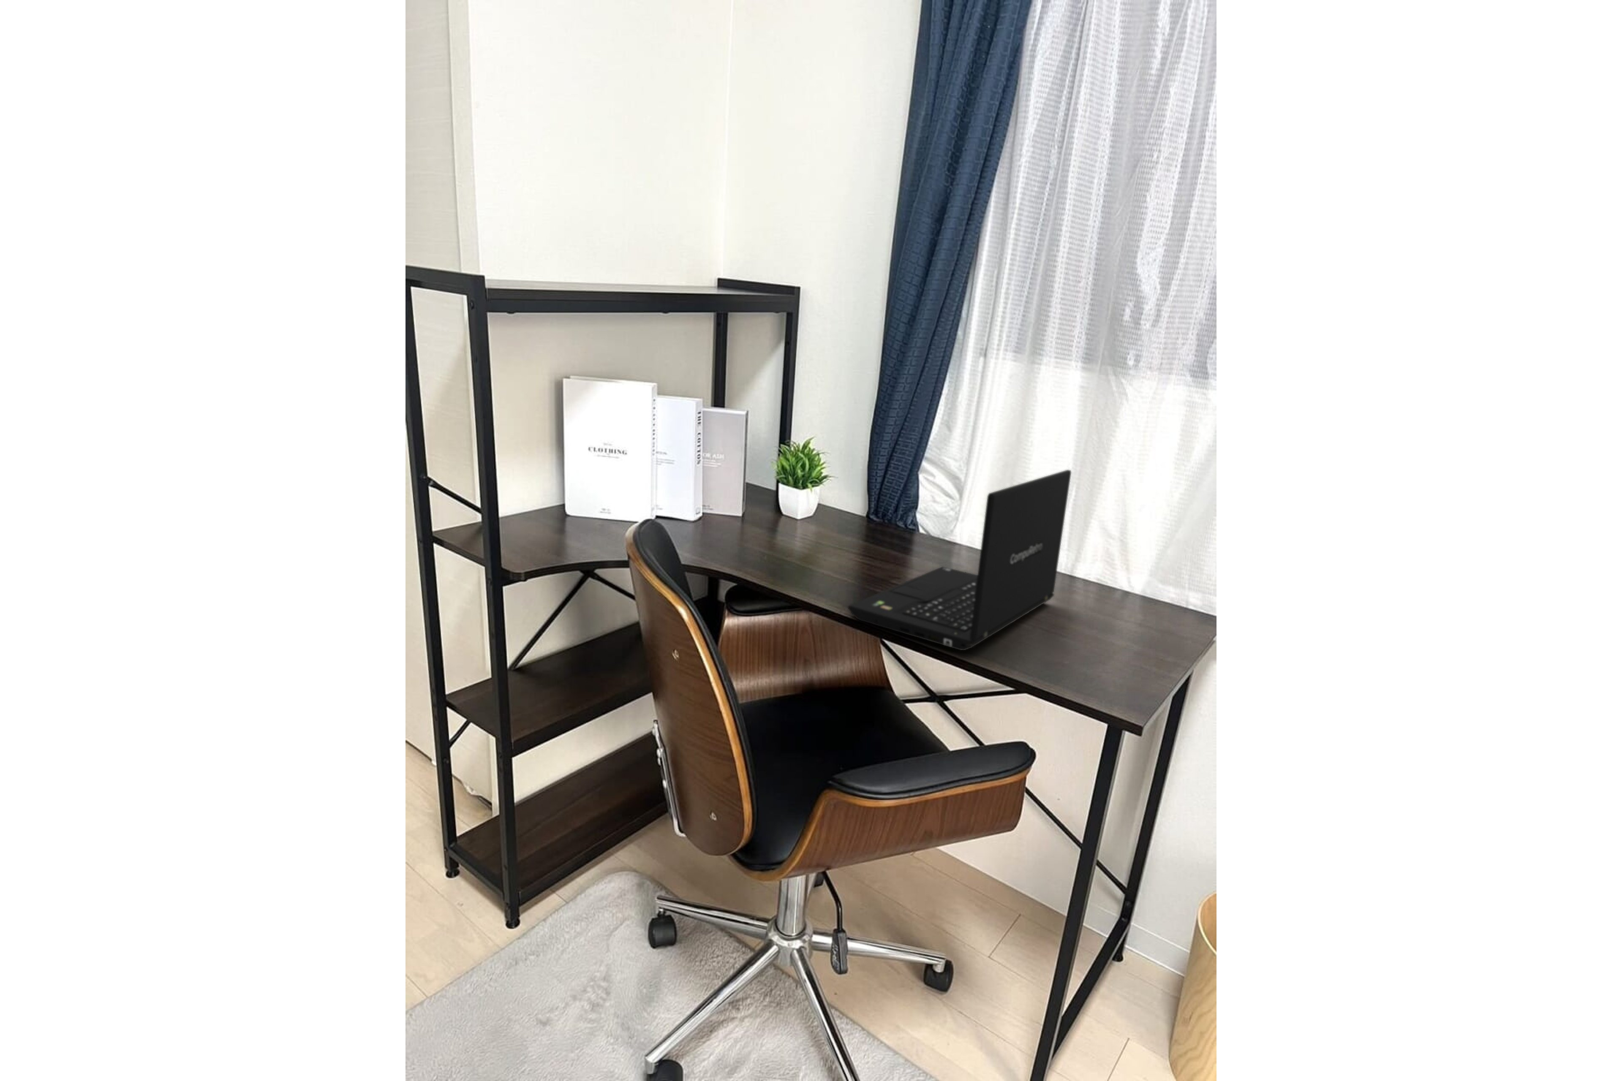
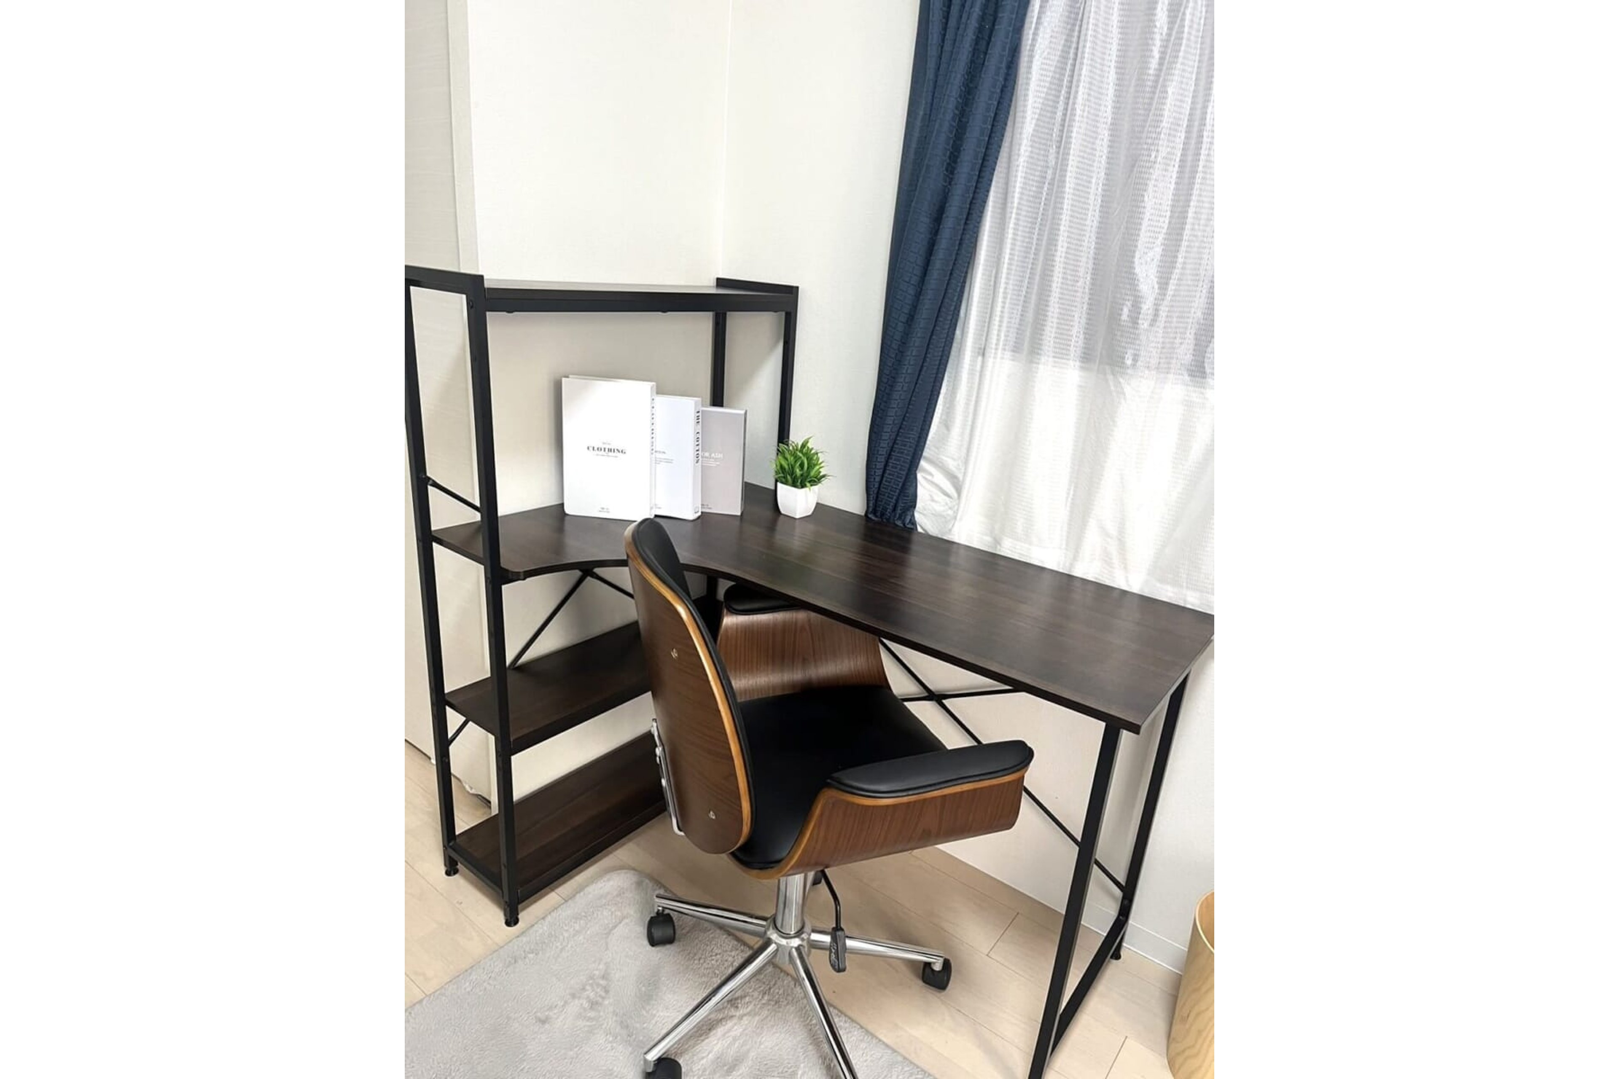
- laptop [847,469,1072,650]
